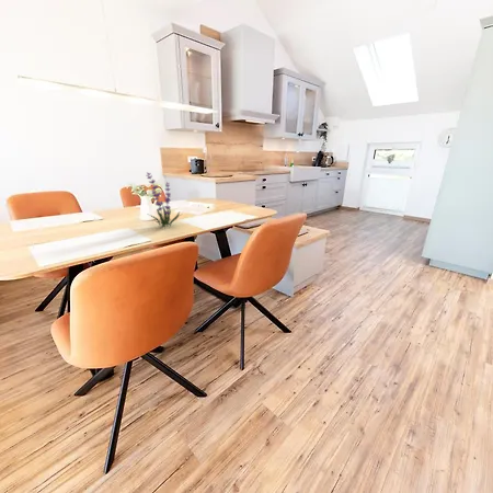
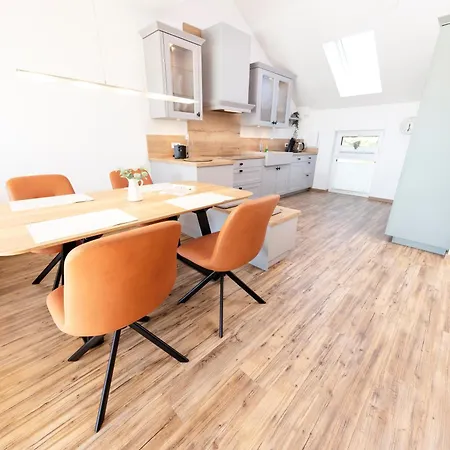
- plant [145,171,182,229]
